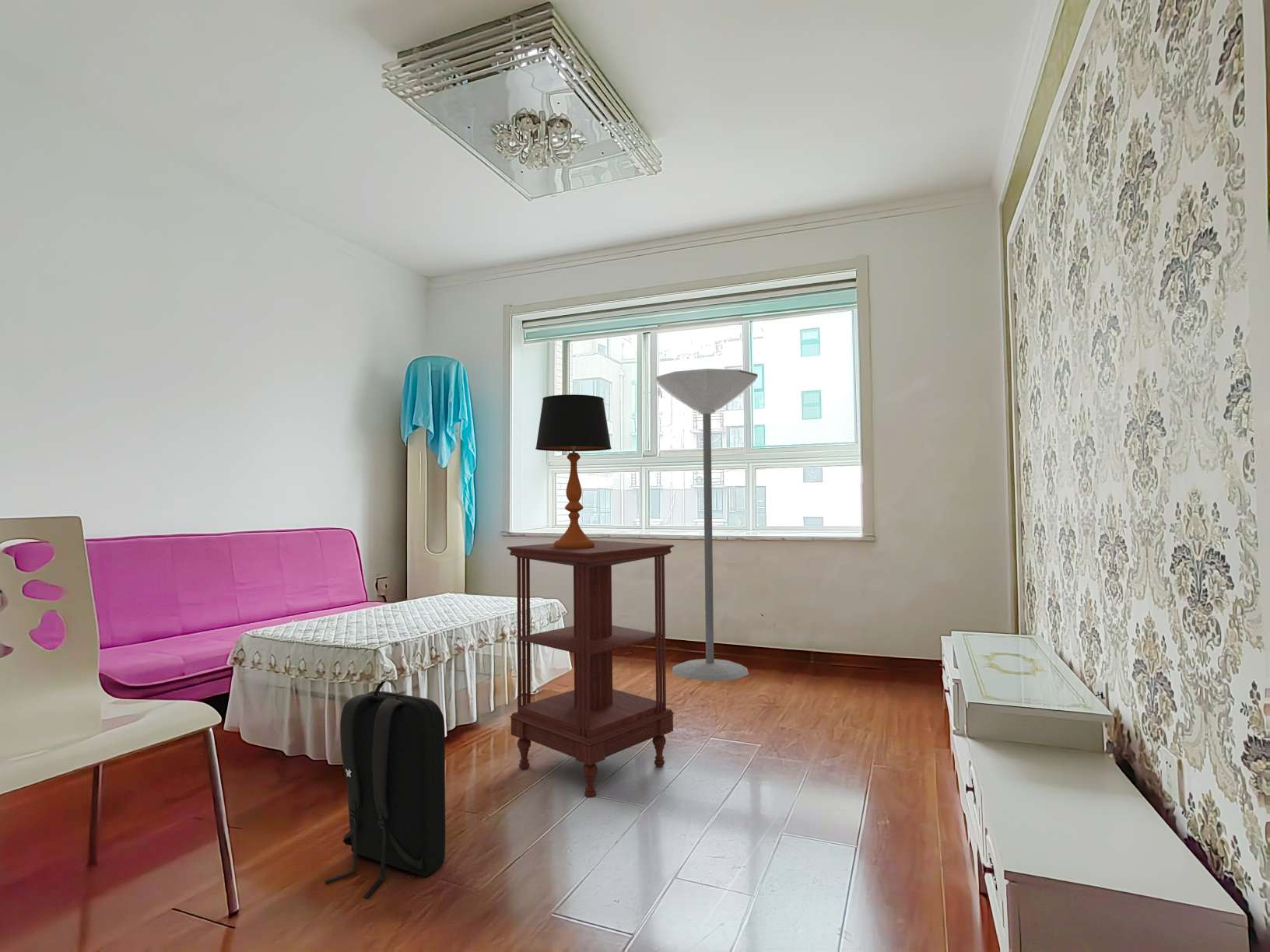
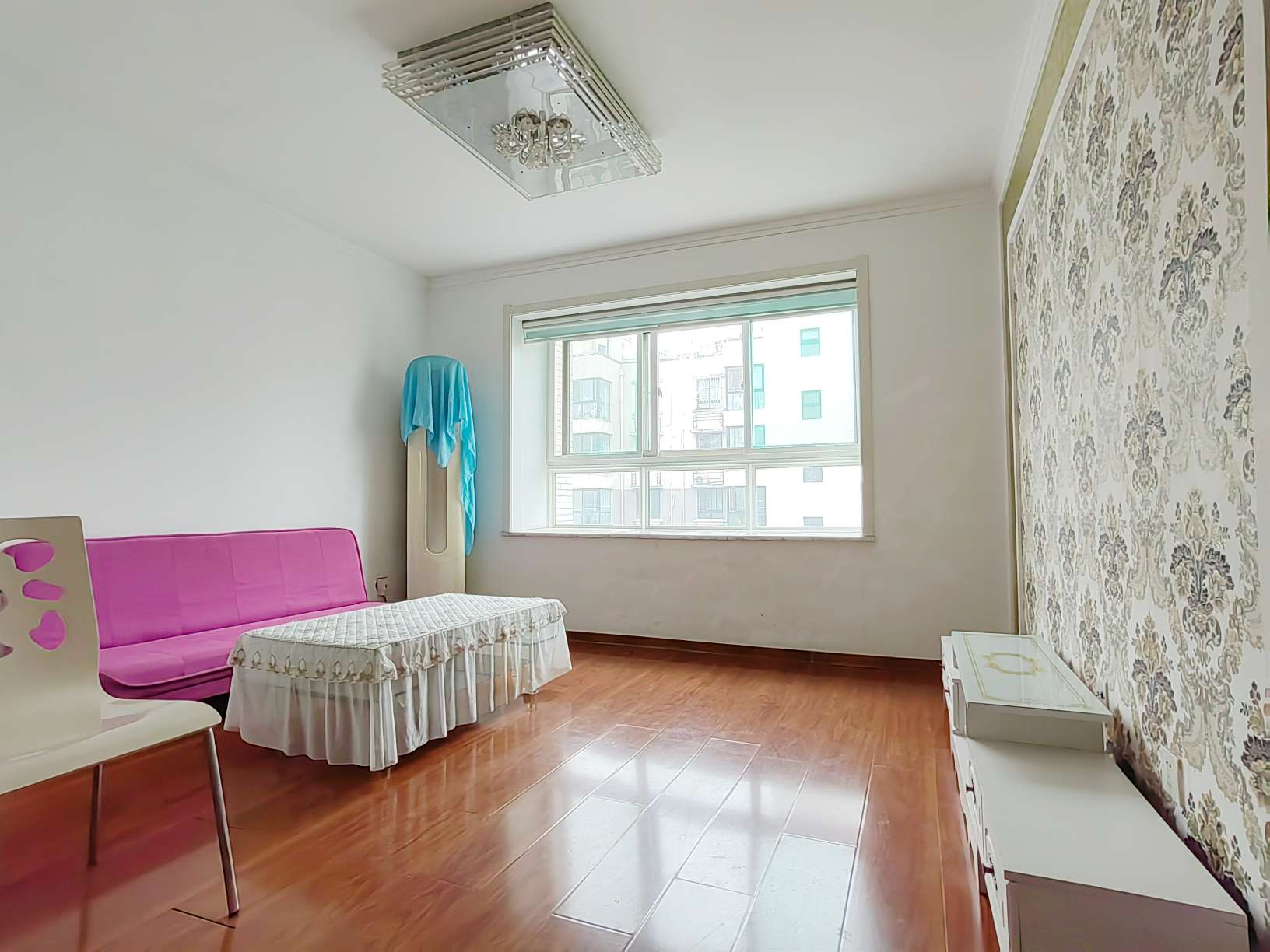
- side table [506,540,675,799]
- floor lamp [655,368,759,681]
- table lamp [535,394,612,549]
- backpack [324,679,446,898]
